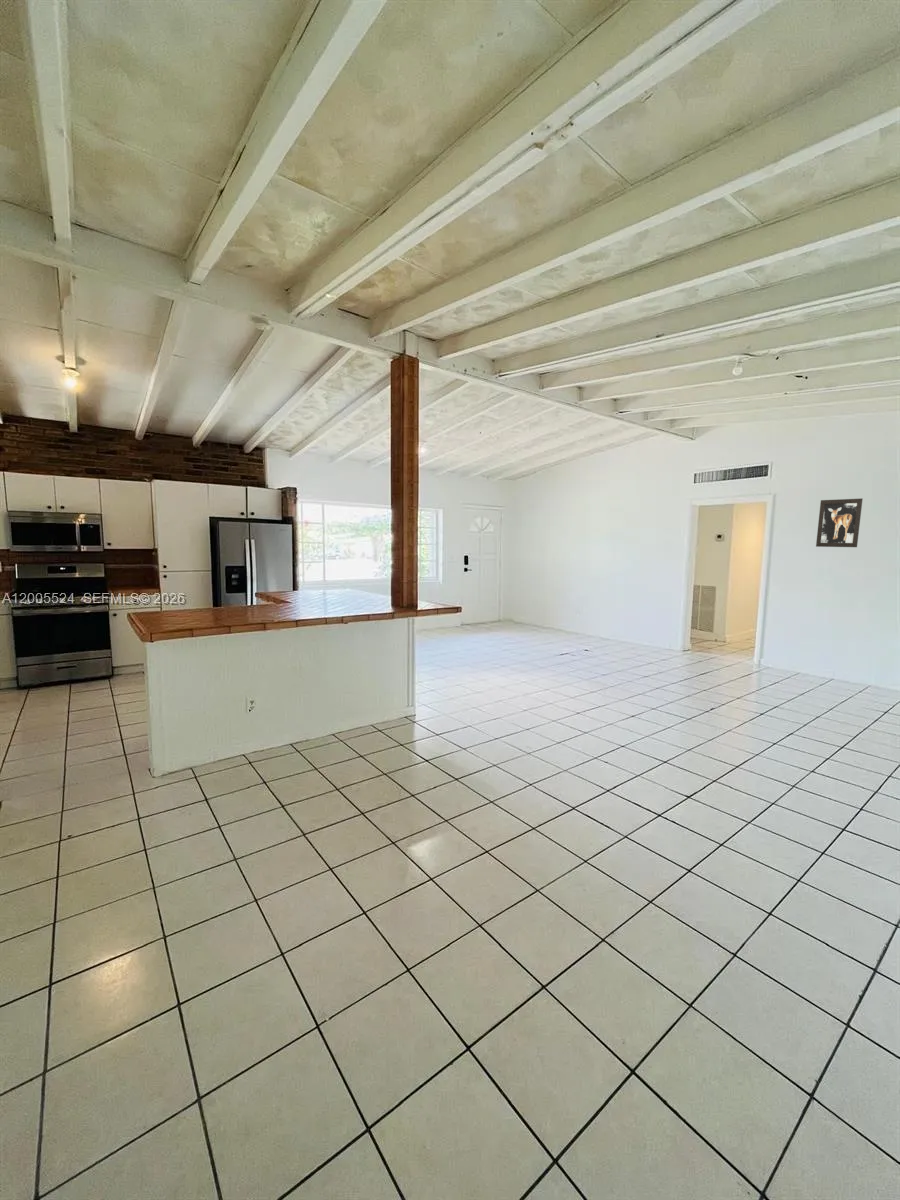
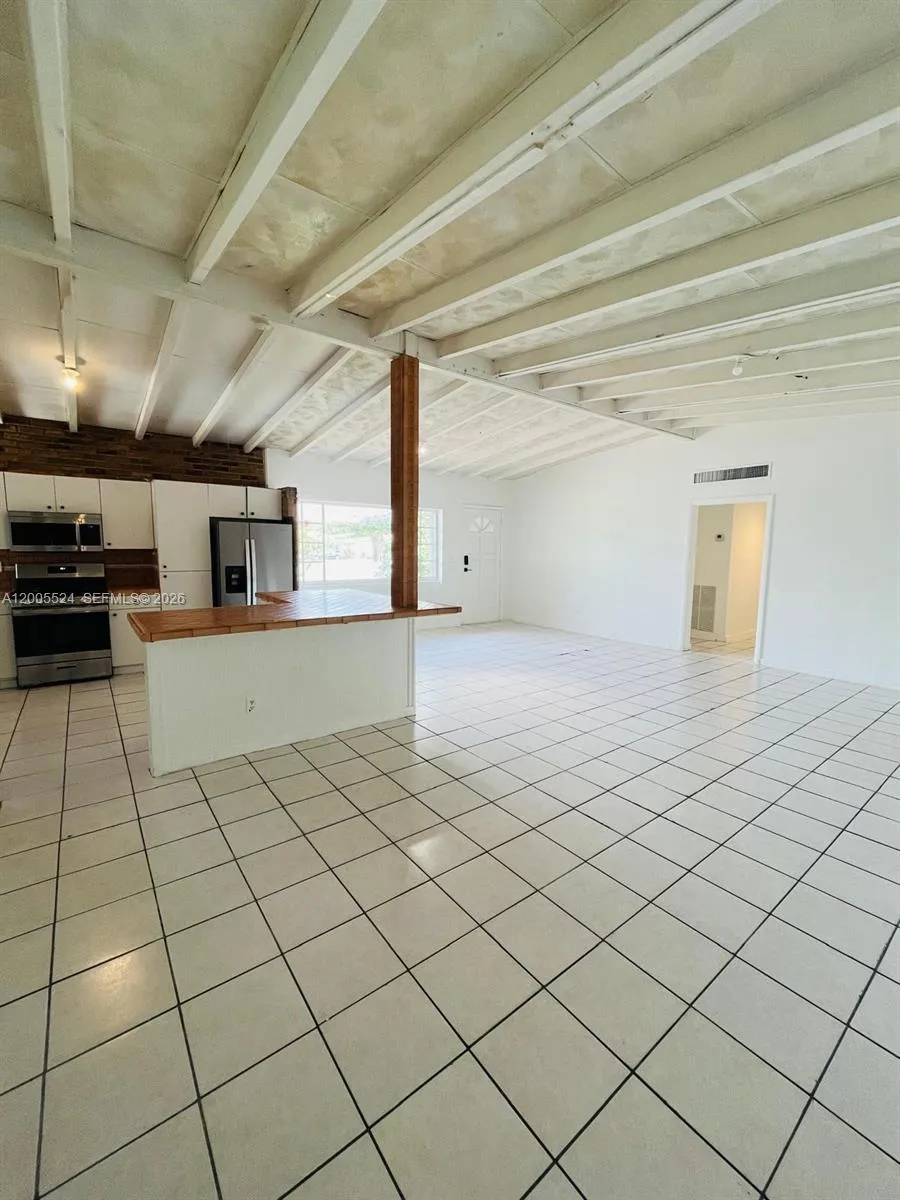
- wall art [815,497,864,548]
